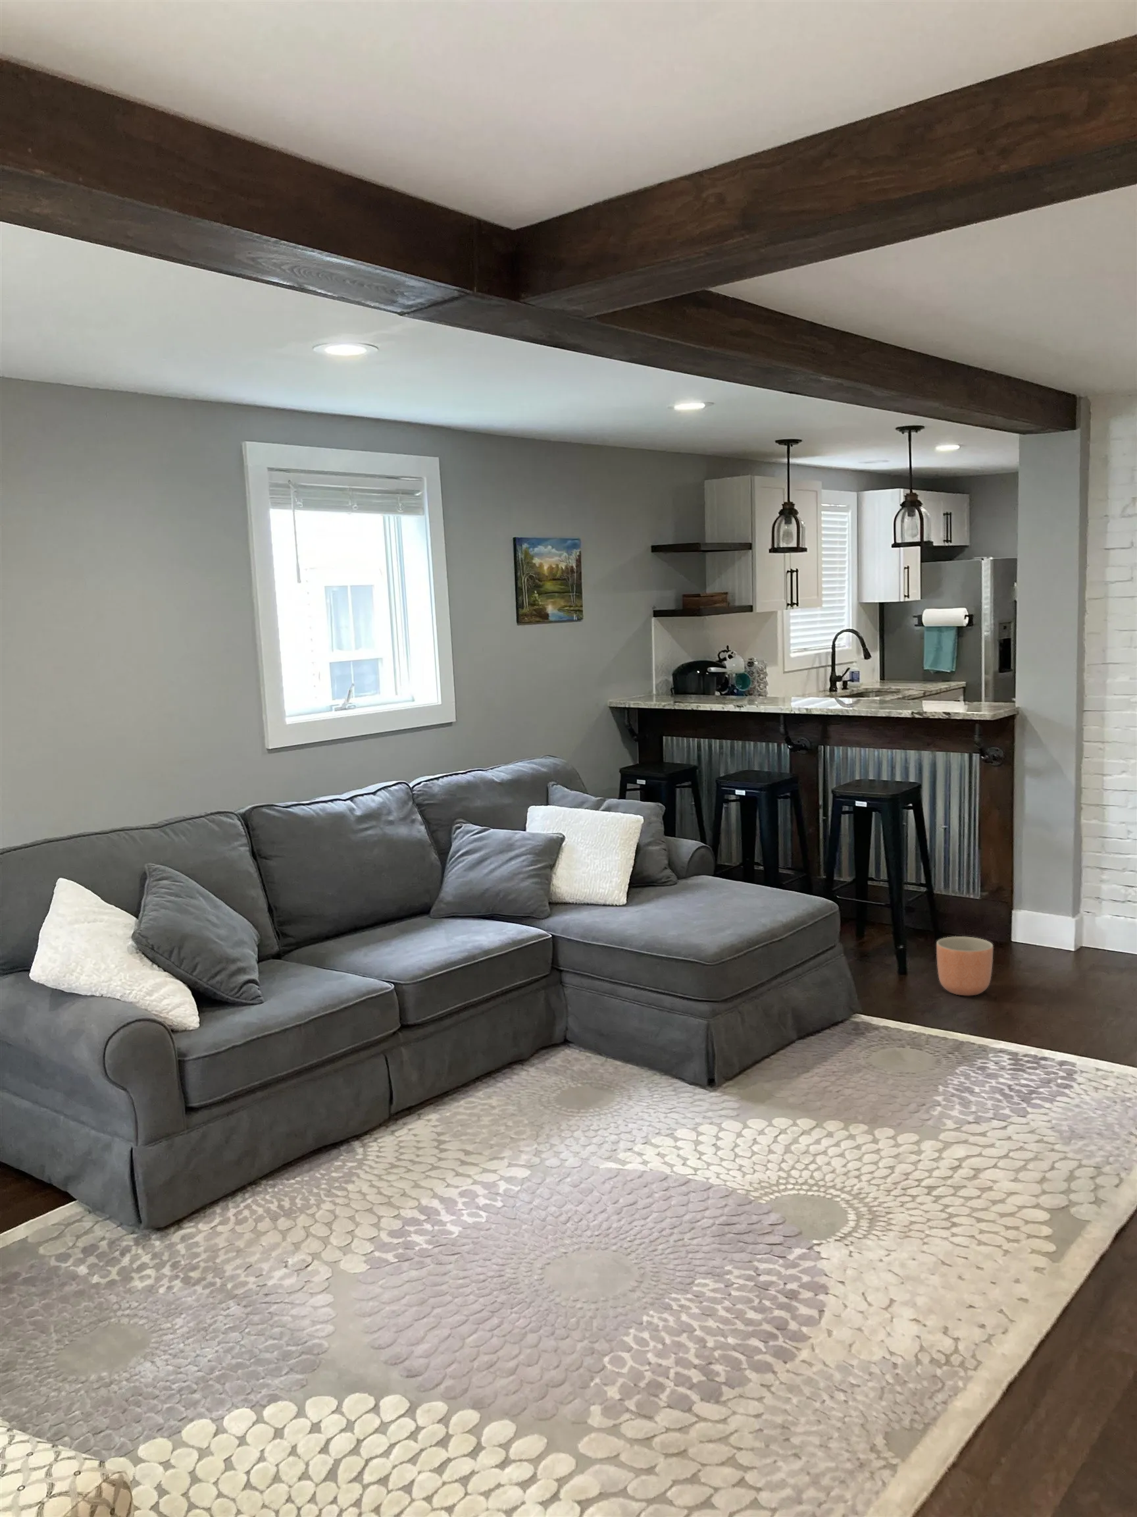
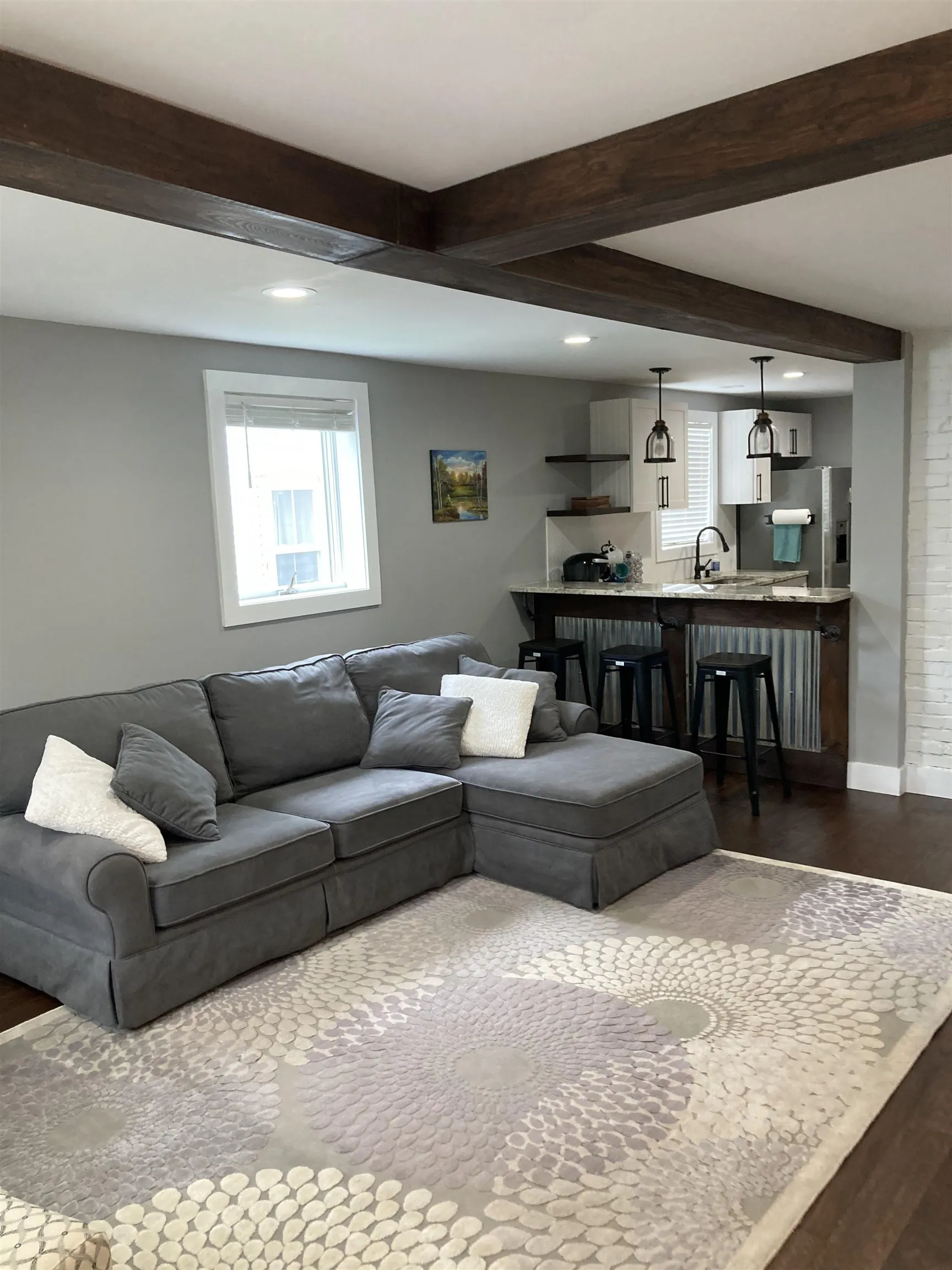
- planter [935,935,994,996]
